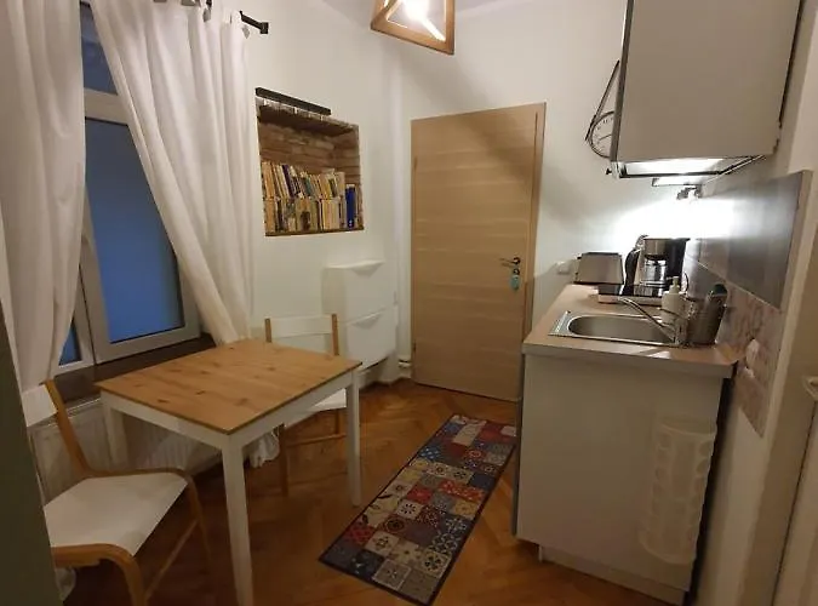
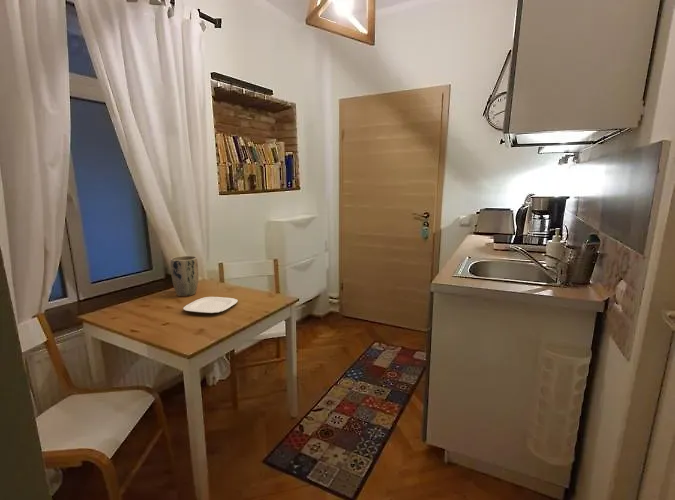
+ plant pot [170,255,199,297]
+ plate [182,296,238,314]
